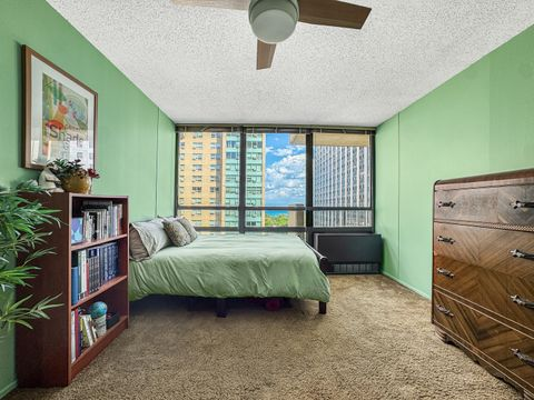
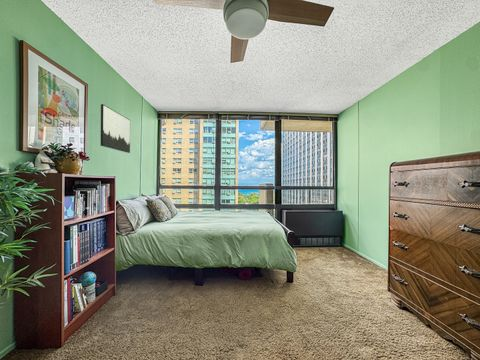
+ wall art [100,103,131,154]
